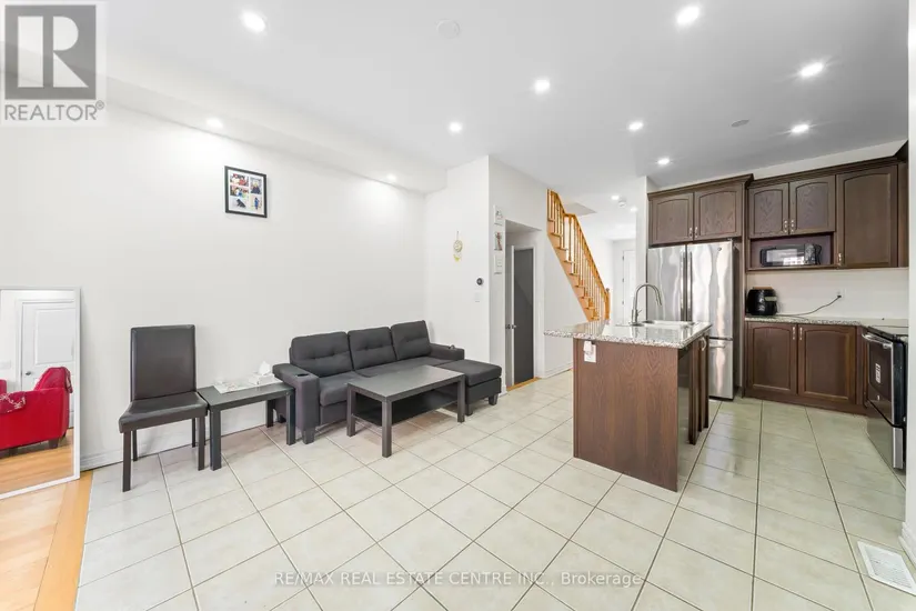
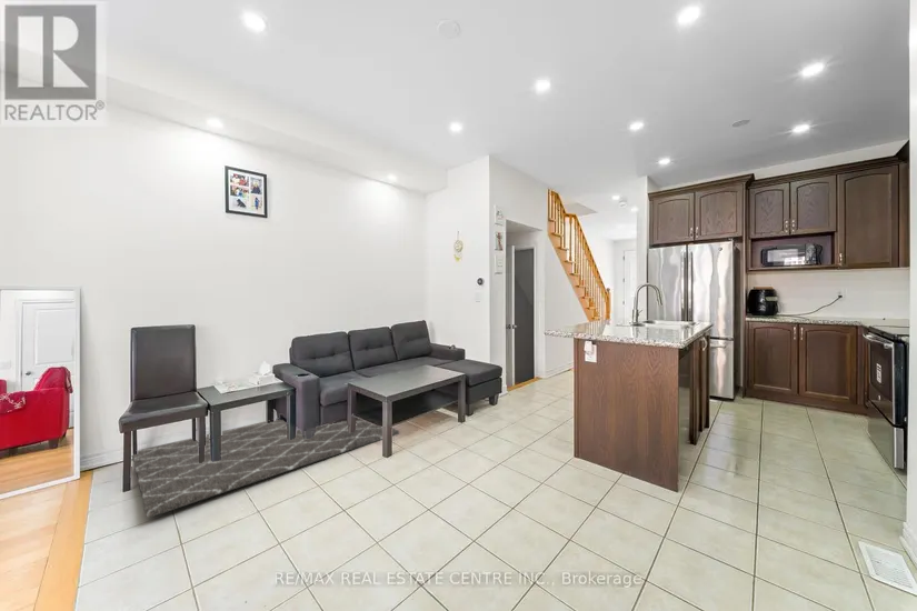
+ rug [131,419,400,519]
